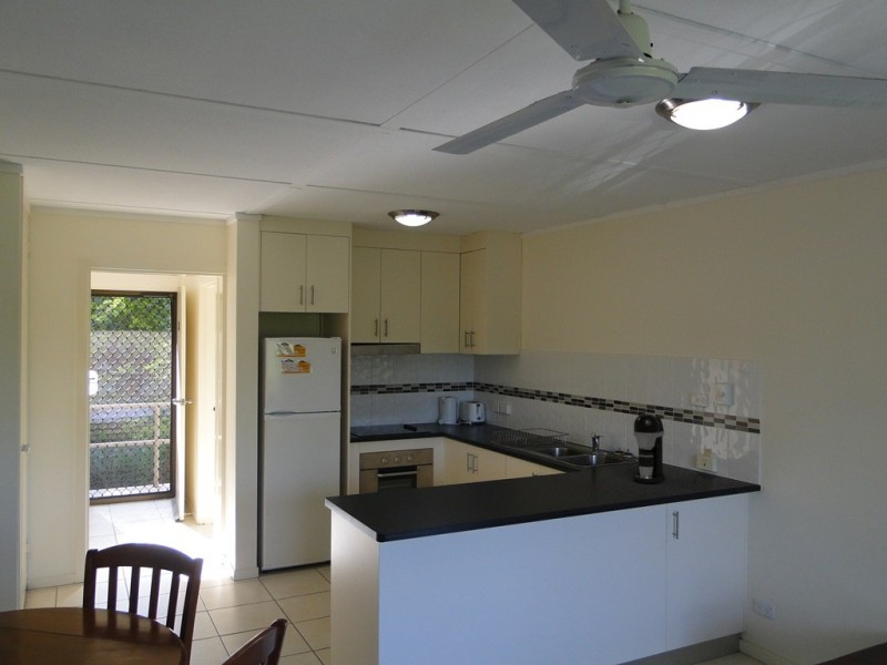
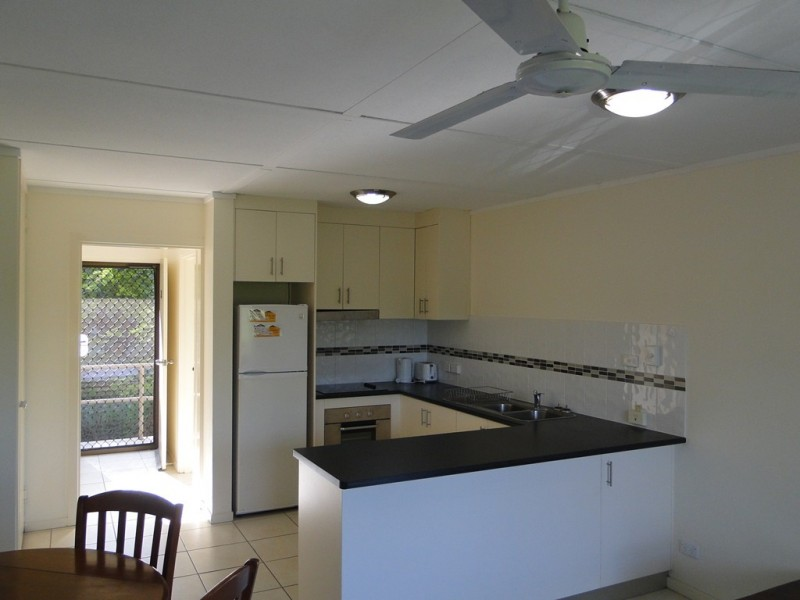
- coffee maker [632,412,666,484]
